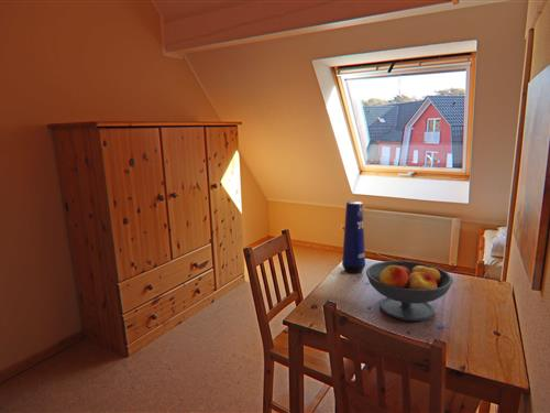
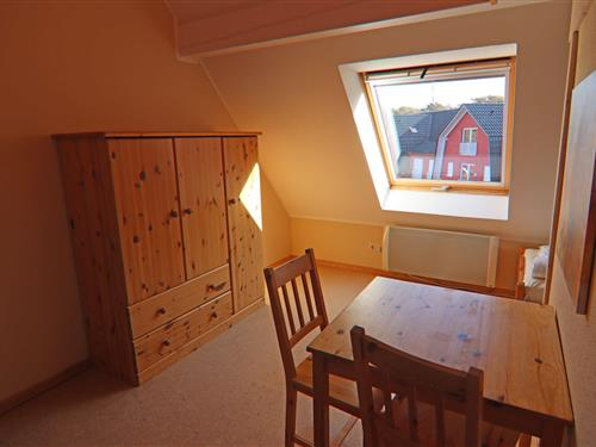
- fruit bowl [365,260,454,322]
- vase [341,200,366,274]
